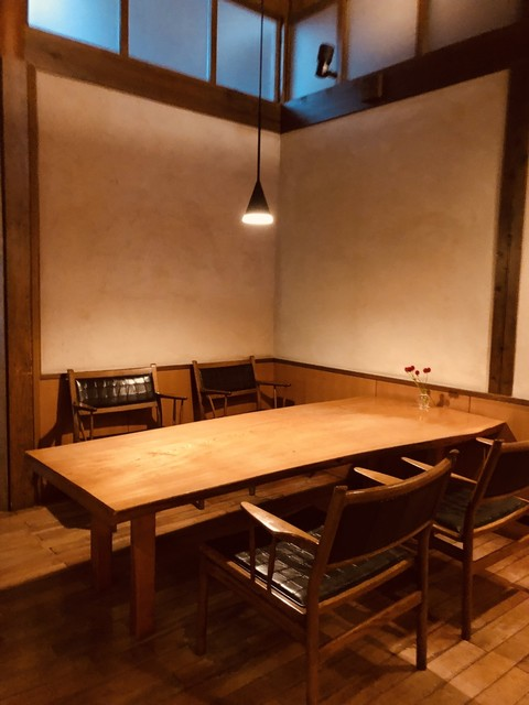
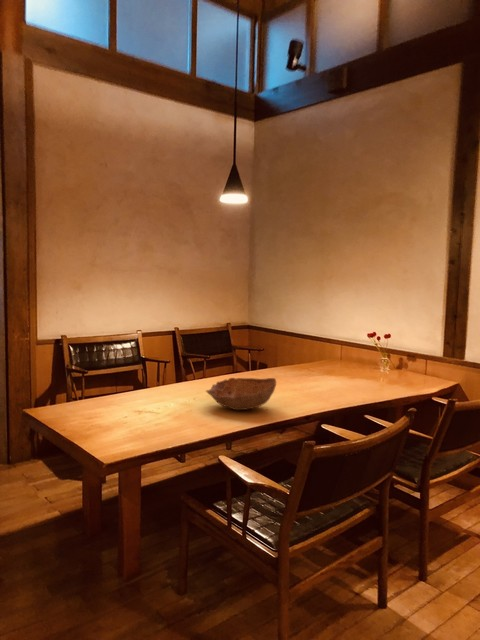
+ wooden bowl [205,377,277,411]
